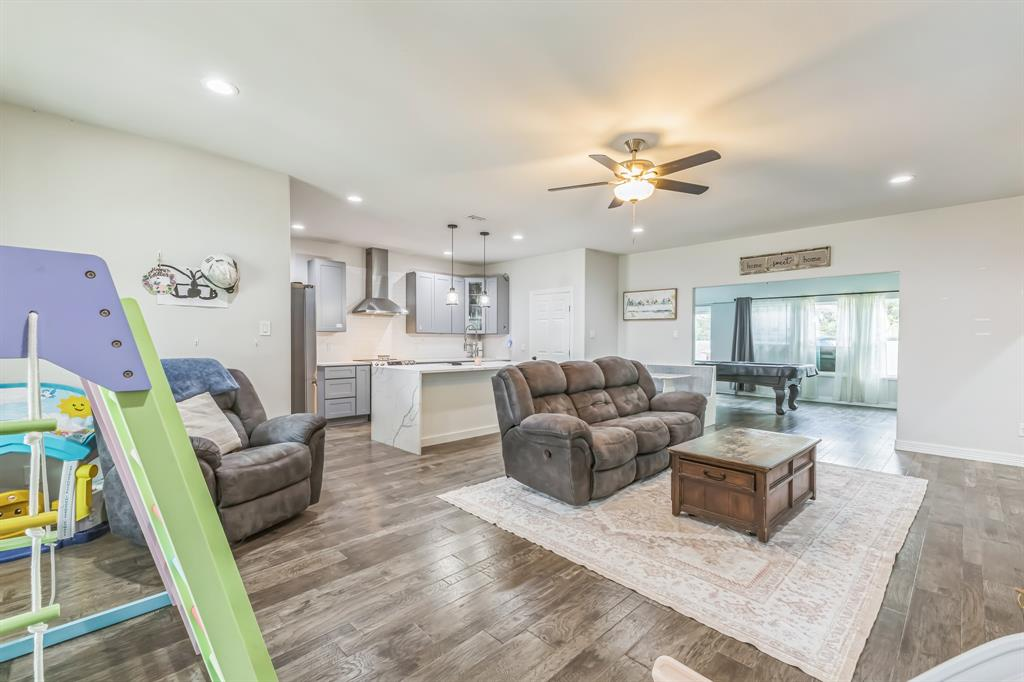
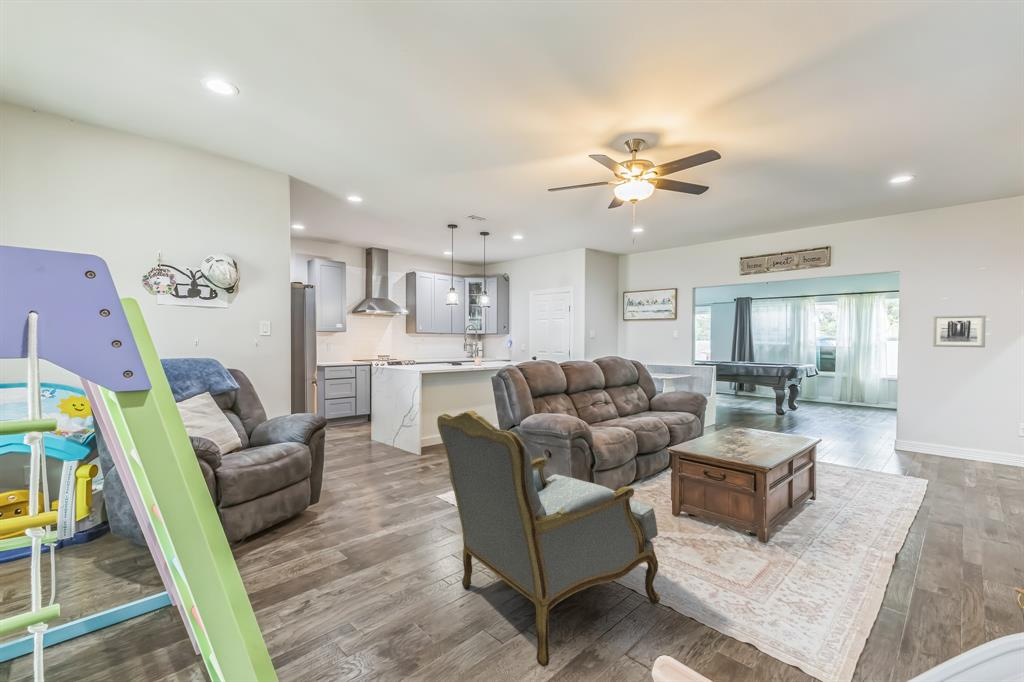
+ armchair [436,410,661,668]
+ wall art [932,314,987,348]
